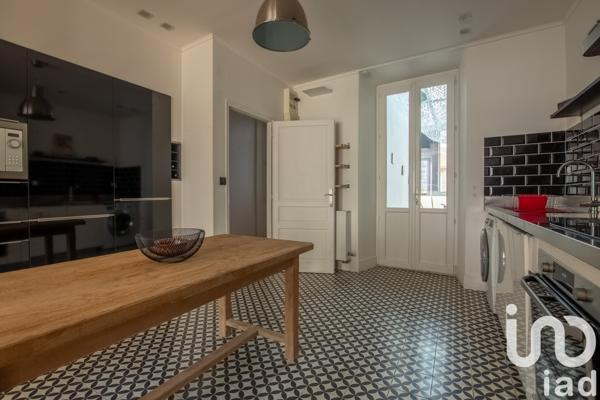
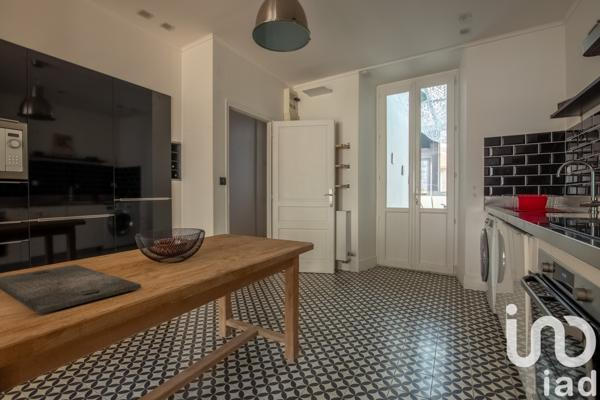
+ cutting board [0,264,142,315]
